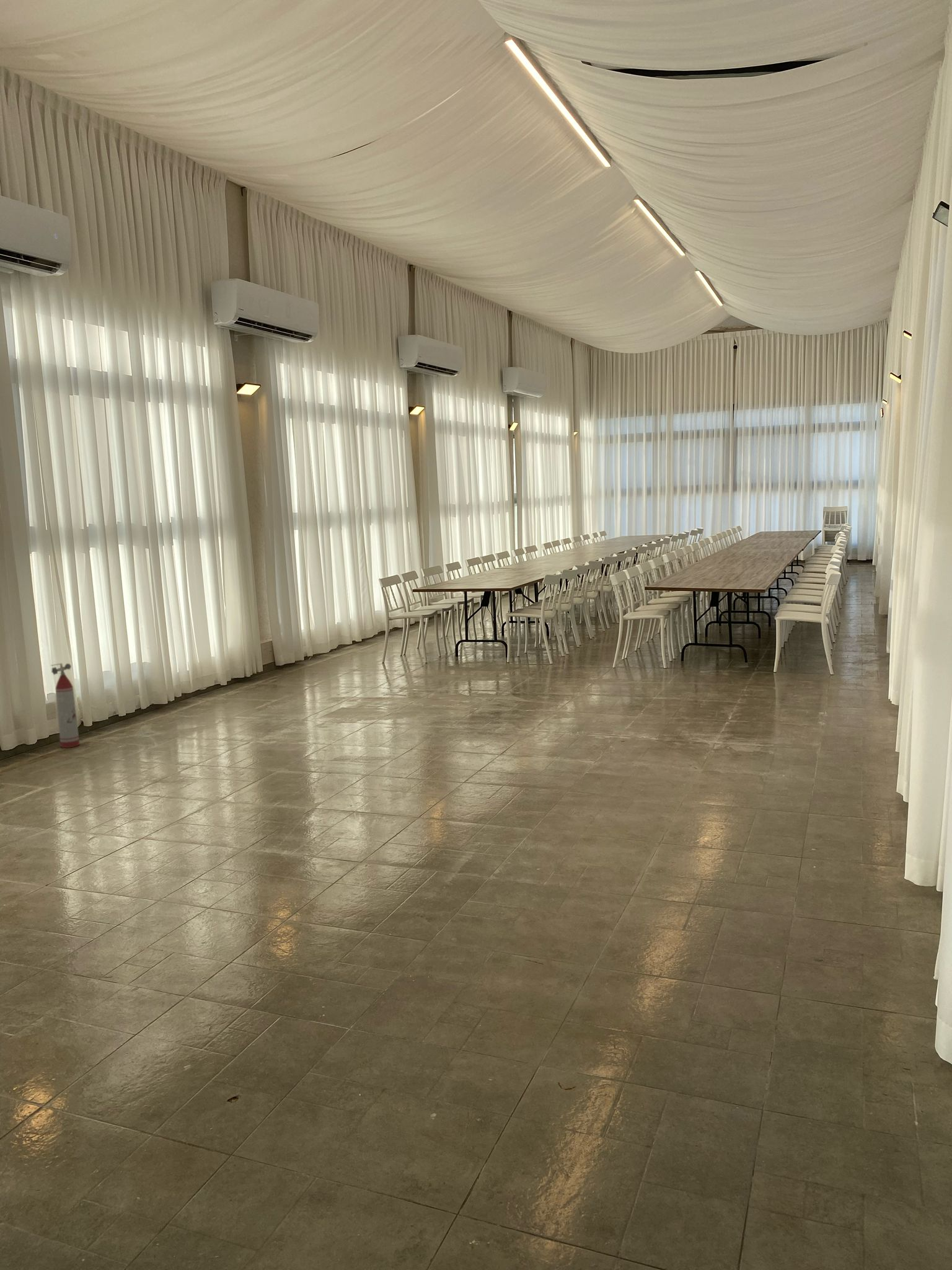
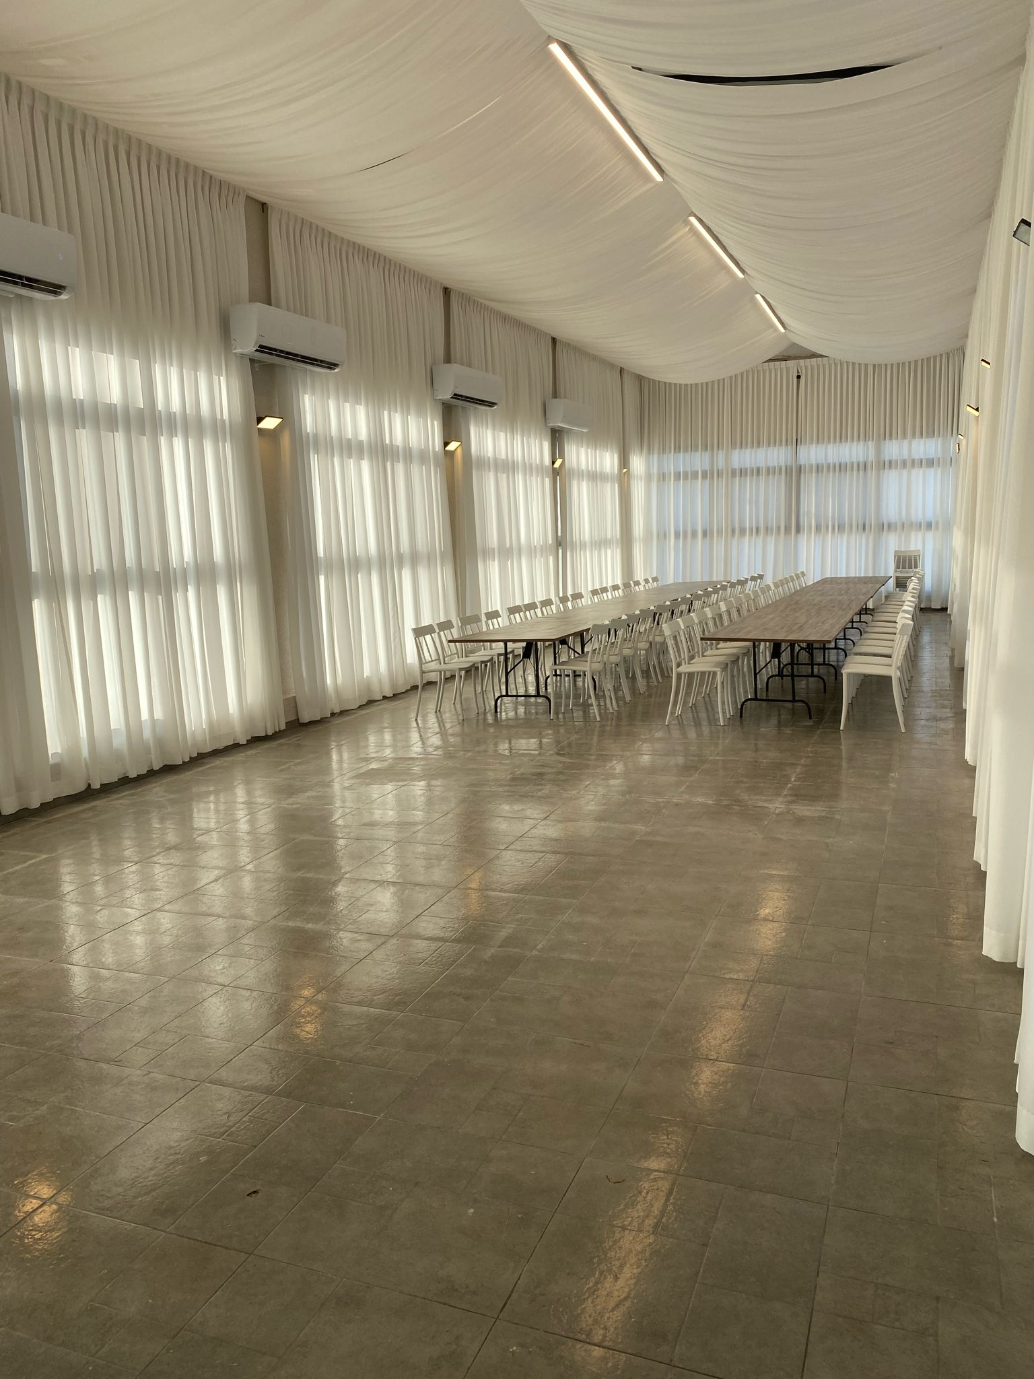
- fire extinguisher [50,663,80,748]
